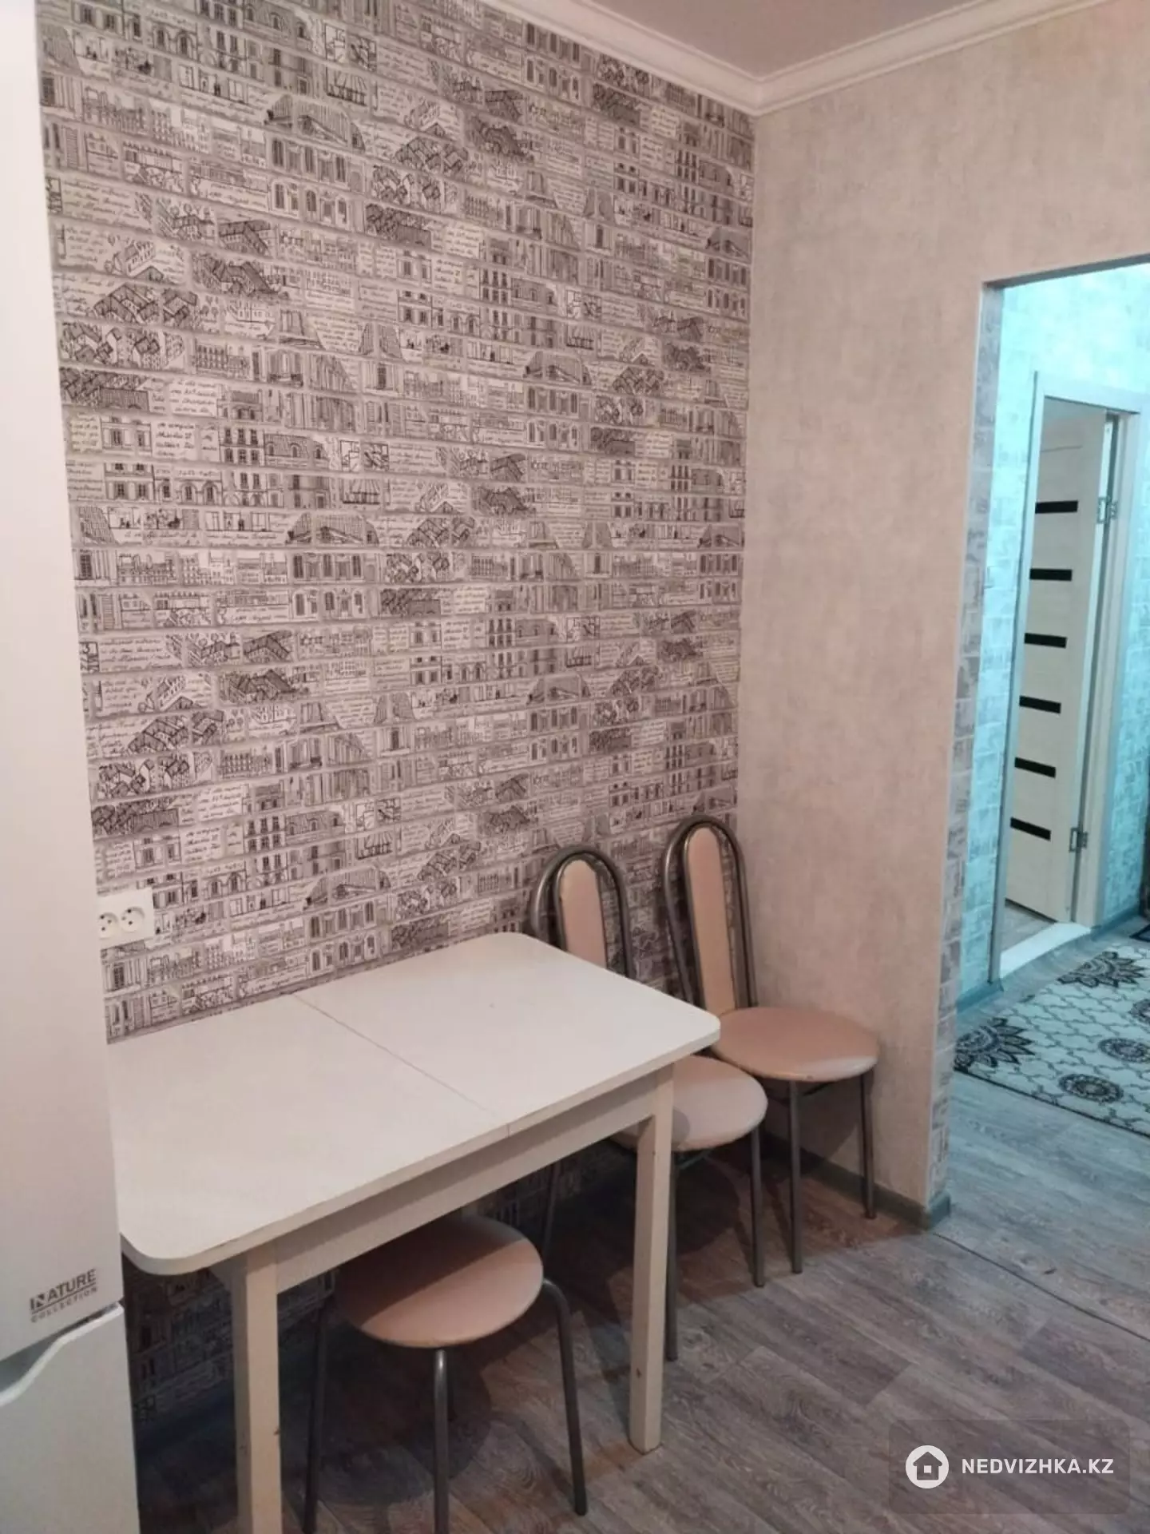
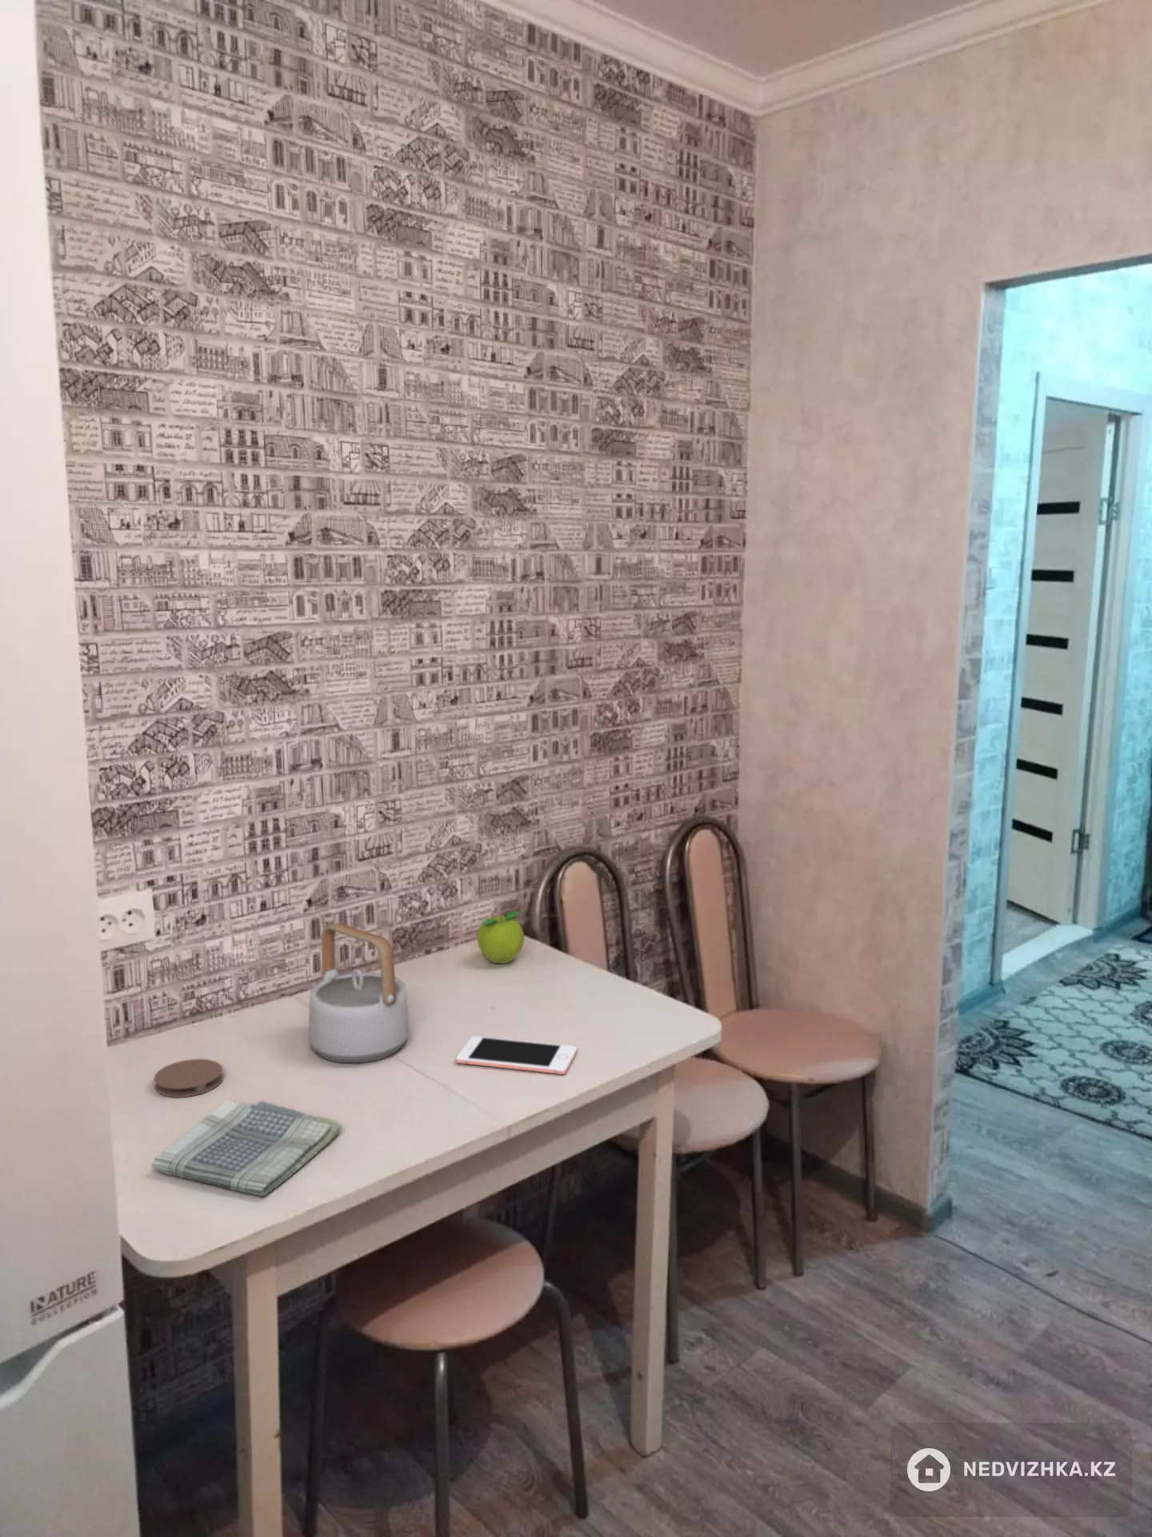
+ coaster [152,1058,224,1099]
+ teapot [309,922,410,1064]
+ dish towel [150,1099,344,1197]
+ cell phone [455,1035,577,1075]
+ fruit [476,910,525,963]
